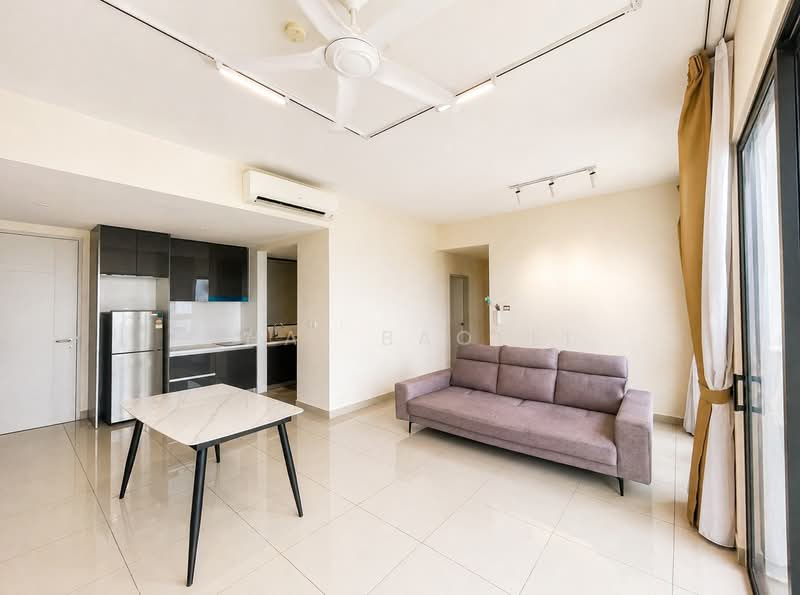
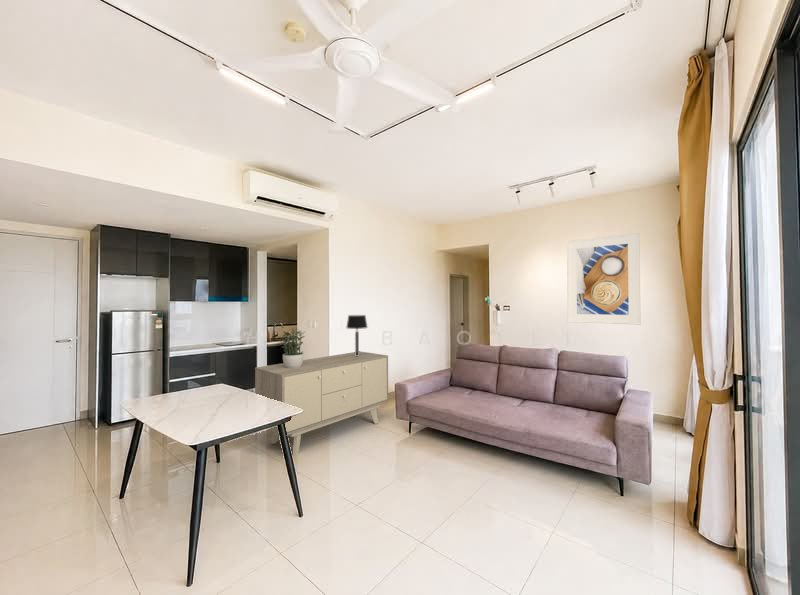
+ sideboard [254,350,389,457]
+ potted plant [278,329,305,368]
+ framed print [566,232,641,326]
+ table lamp [345,314,369,356]
